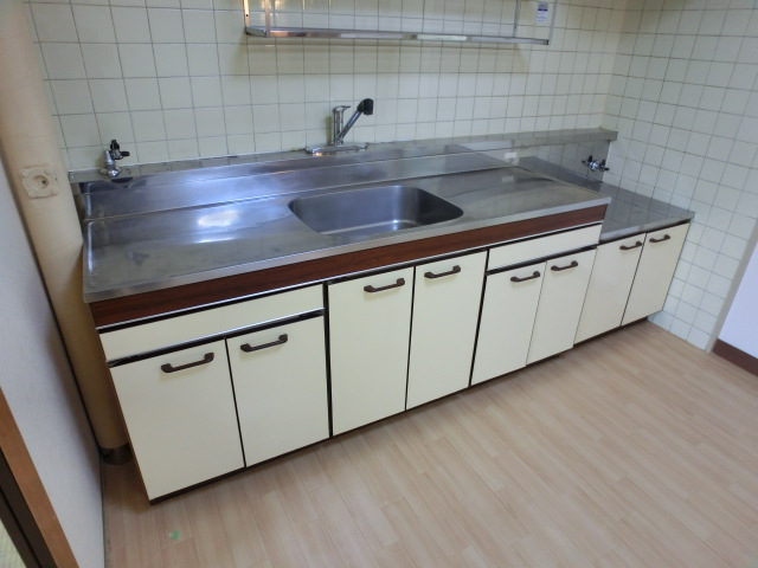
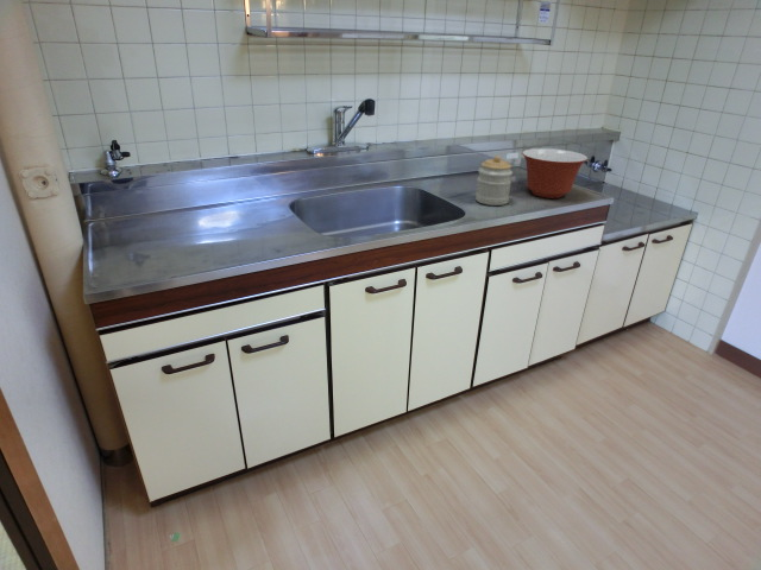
+ jar [474,154,514,207]
+ mixing bowl [521,147,589,200]
